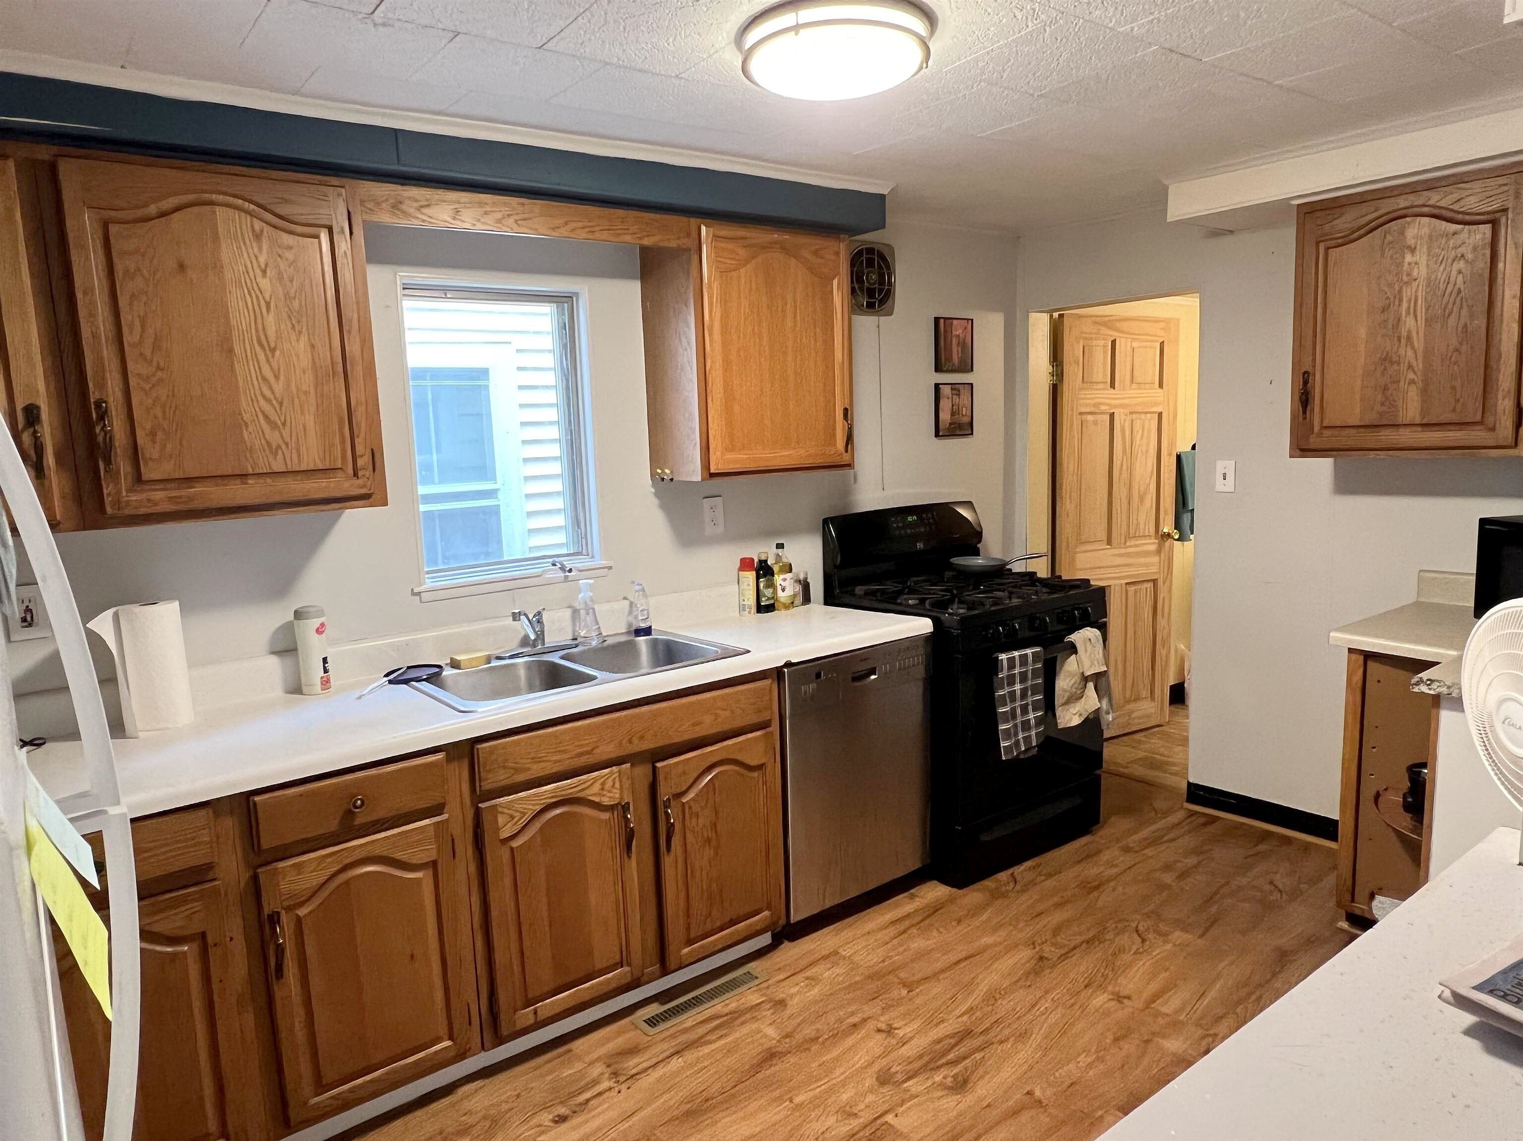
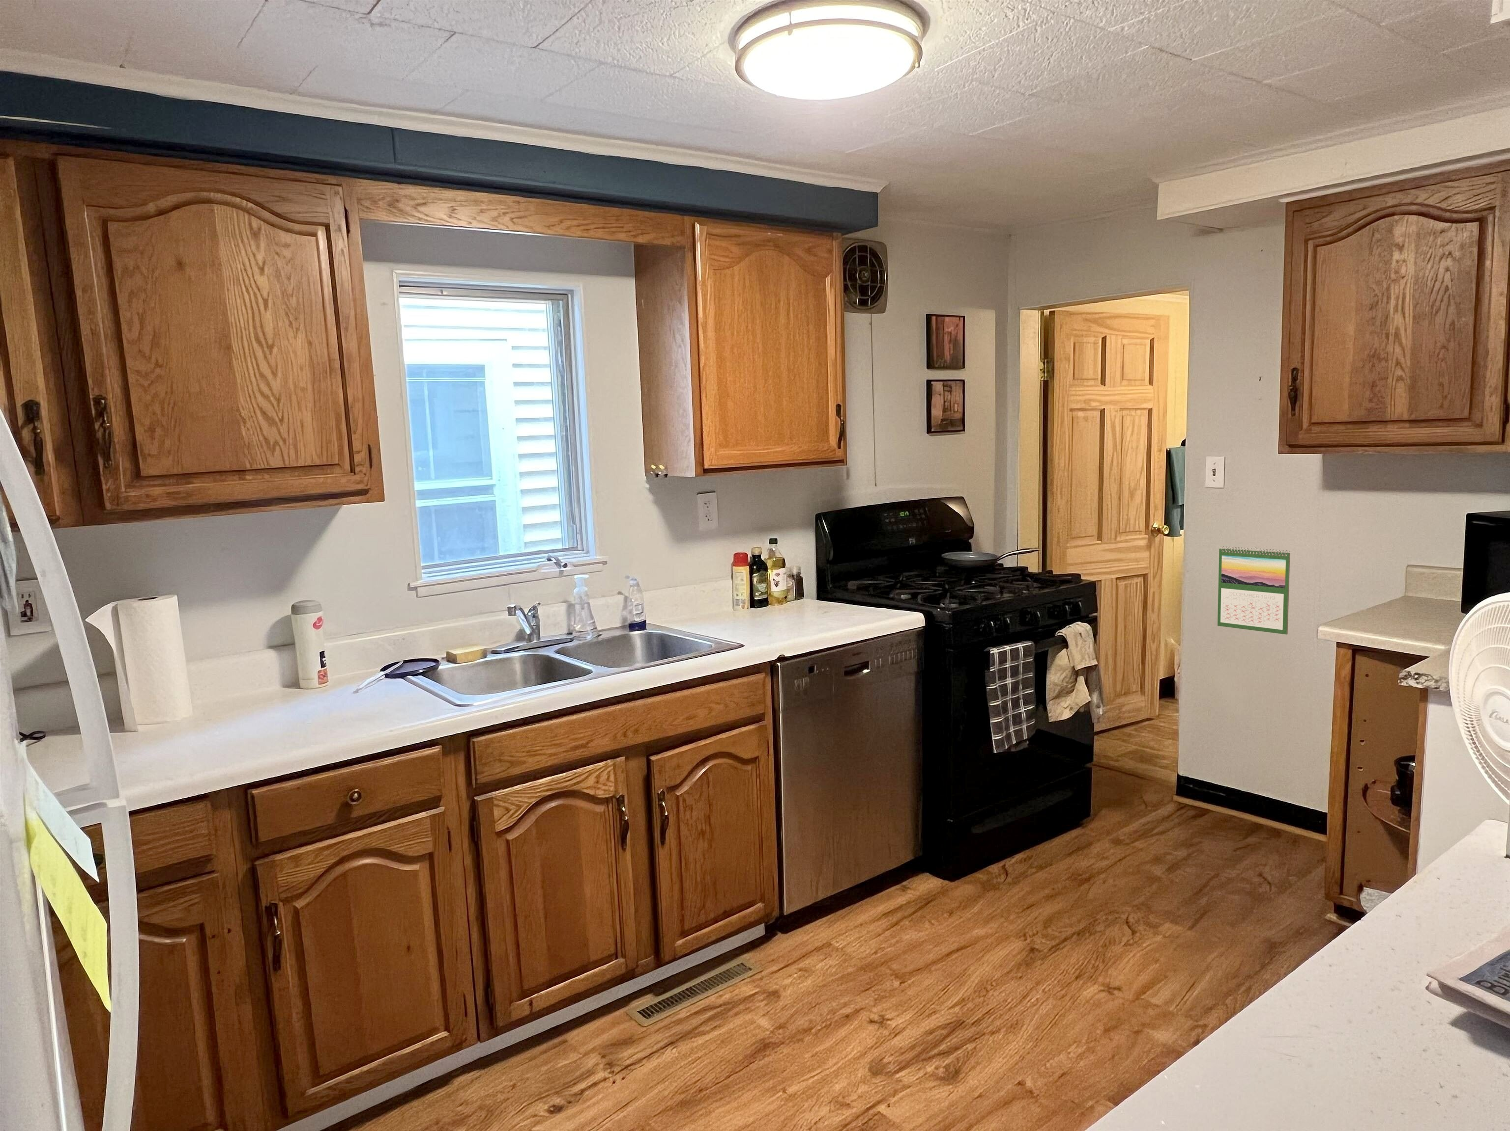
+ calendar [1218,545,1291,636]
